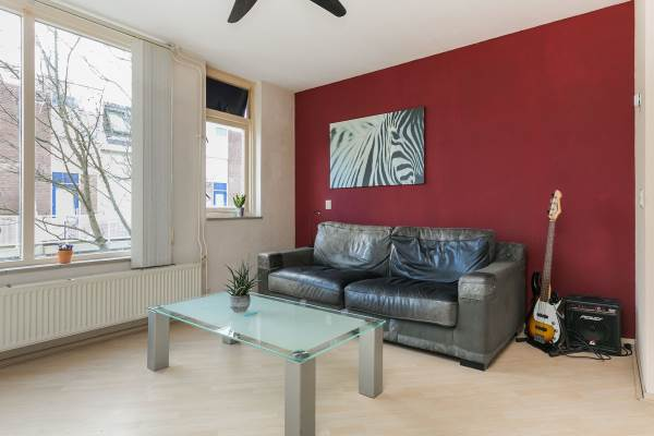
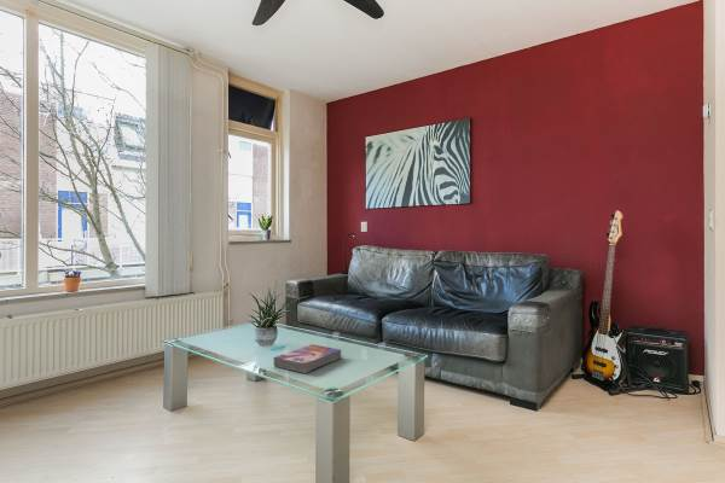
+ textbook [273,343,342,374]
